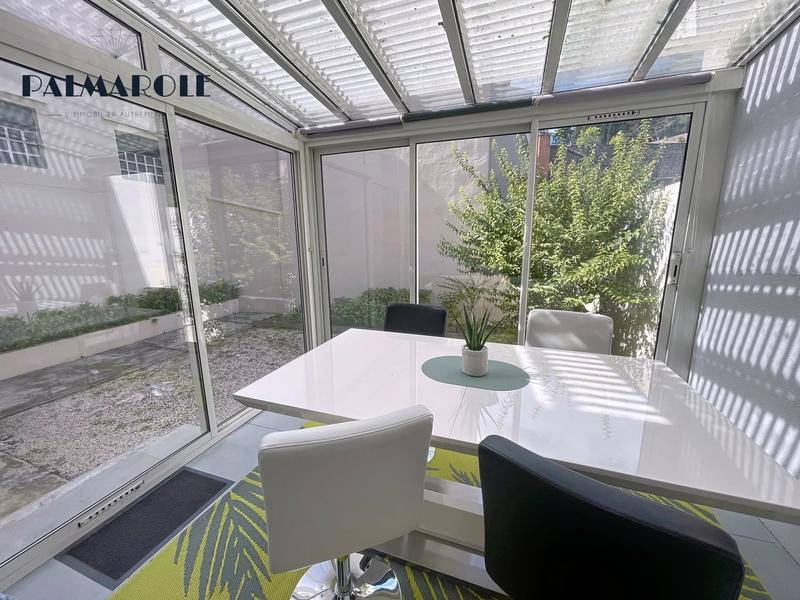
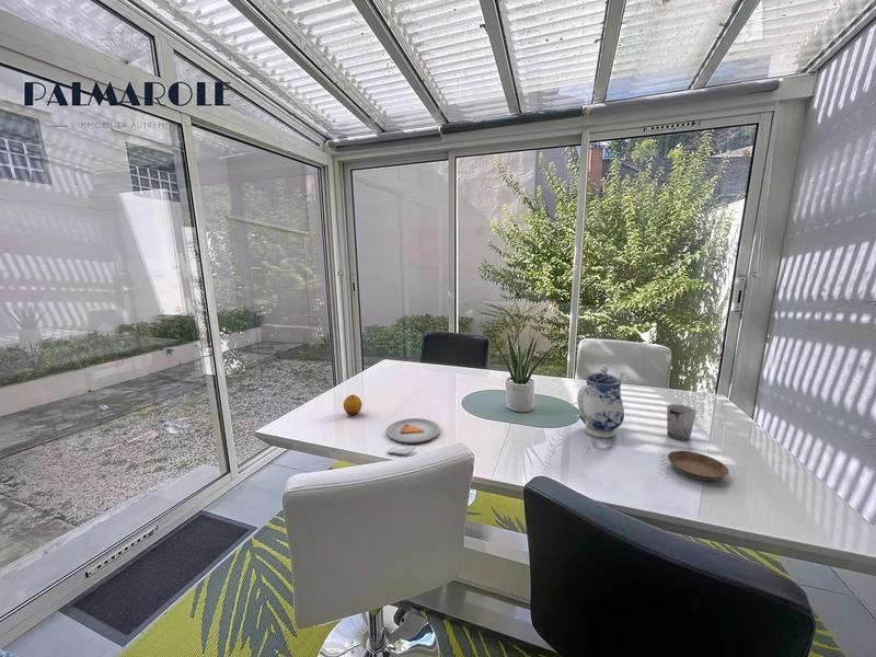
+ saucer [667,450,729,482]
+ fruit [343,394,362,416]
+ dinner plate [385,417,441,456]
+ teapot [576,364,625,439]
+ cup [666,403,698,441]
